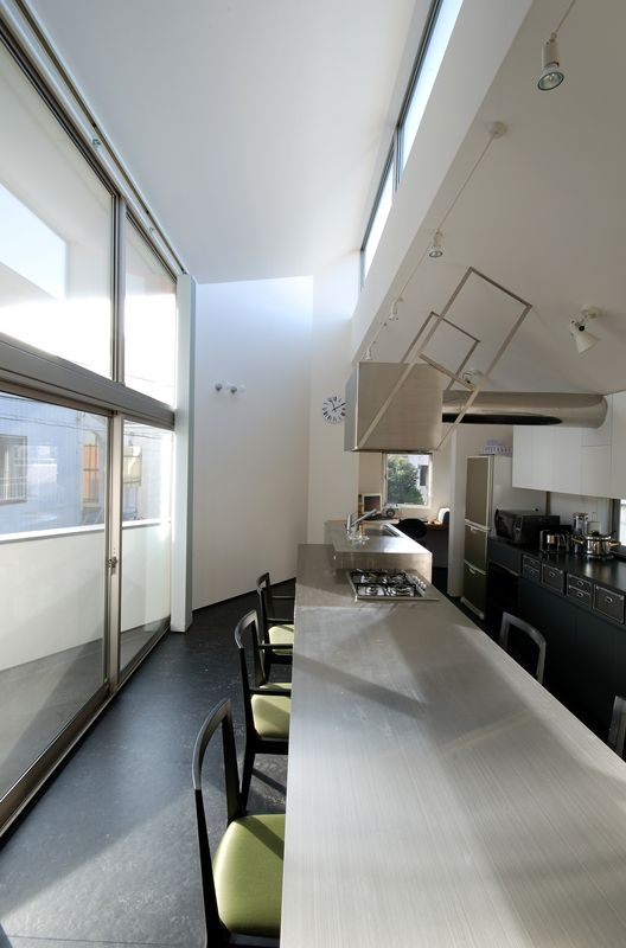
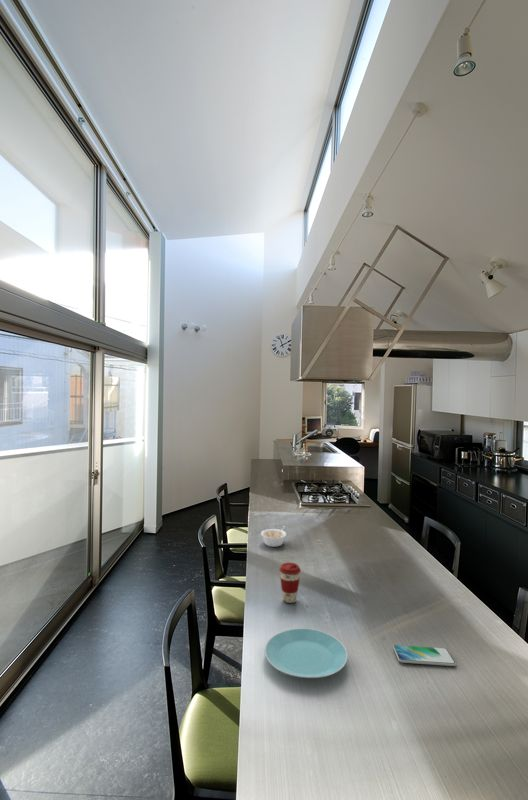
+ coffee cup [278,562,302,604]
+ plate [264,627,349,679]
+ legume [260,526,287,548]
+ smartphone [392,644,457,667]
